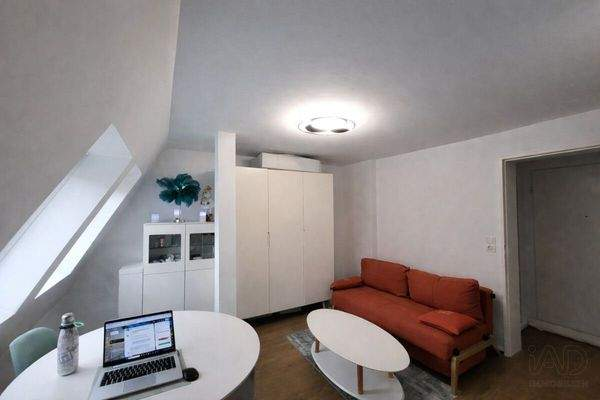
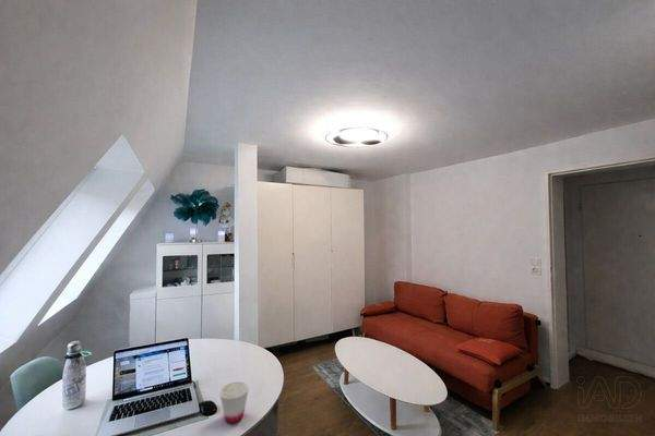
+ cup [218,382,250,424]
